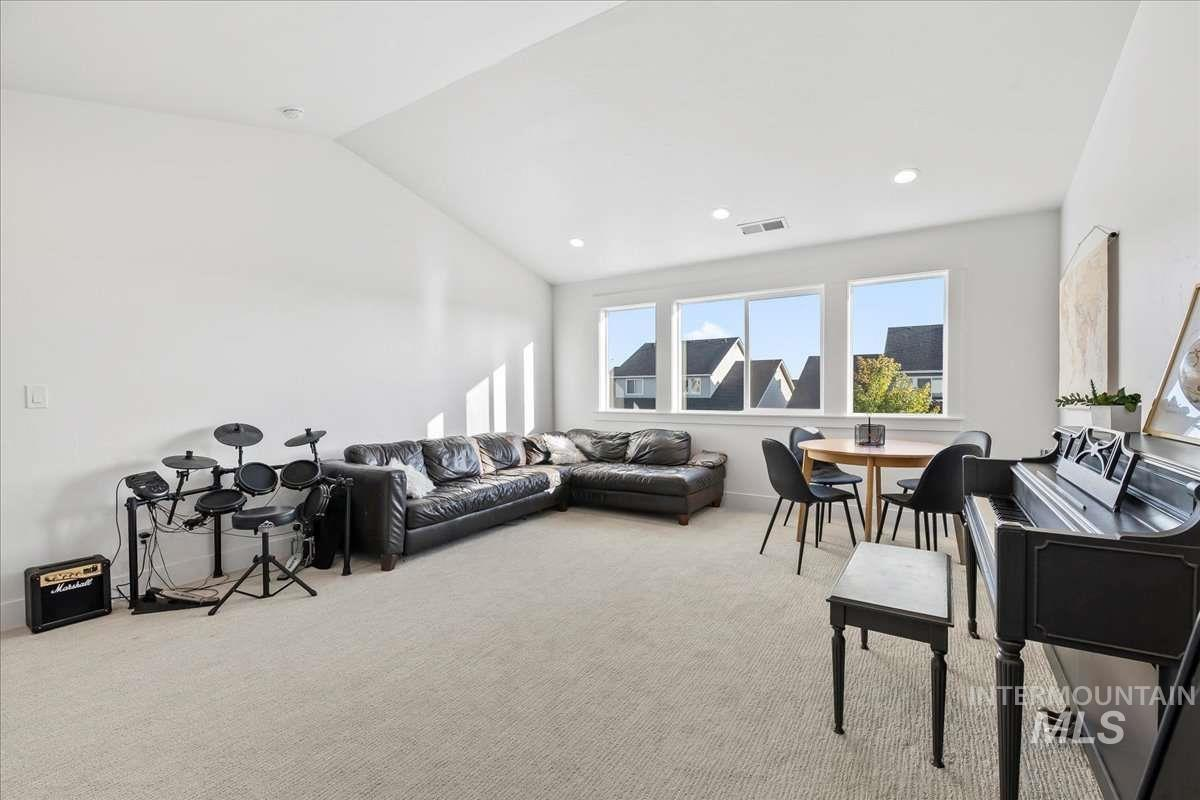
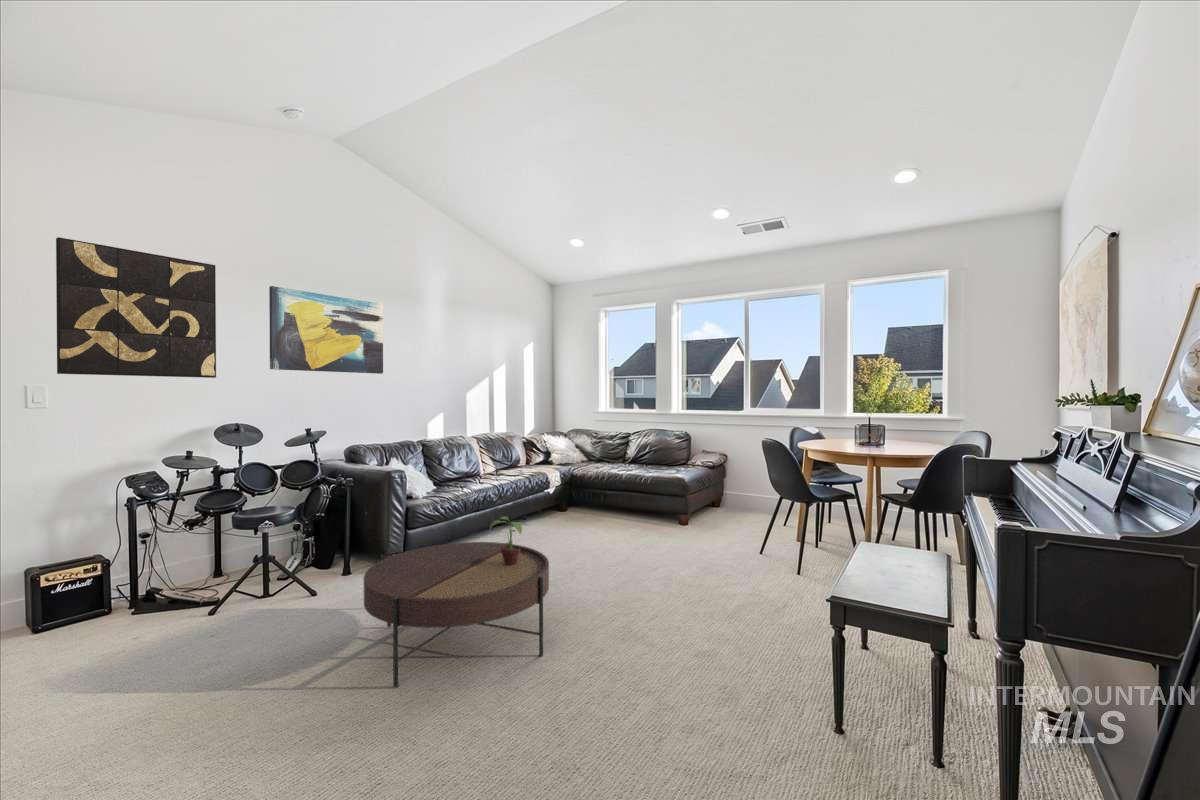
+ coffee table [363,541,550,689]
+ wall art [268,285,384,375]
+ potted plant [488,515,527,566]
+ wall art [55,236,217,379]
